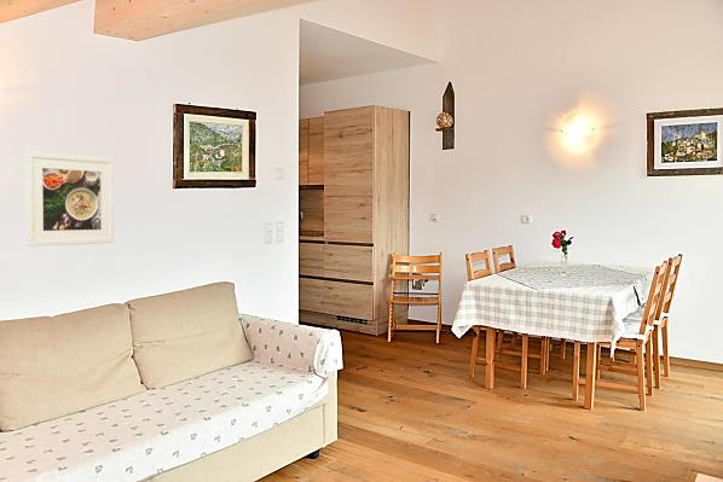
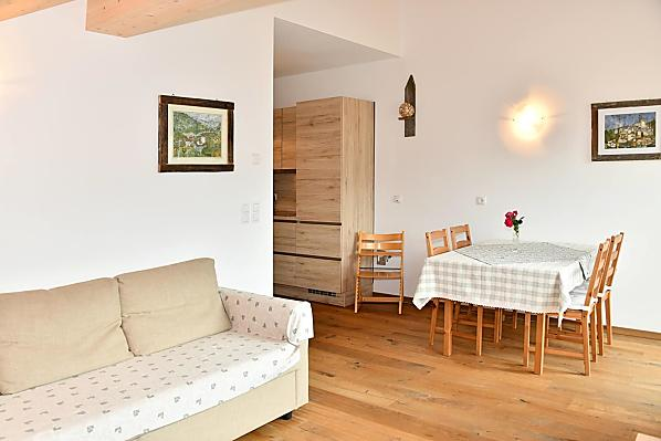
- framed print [24,151,115,248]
